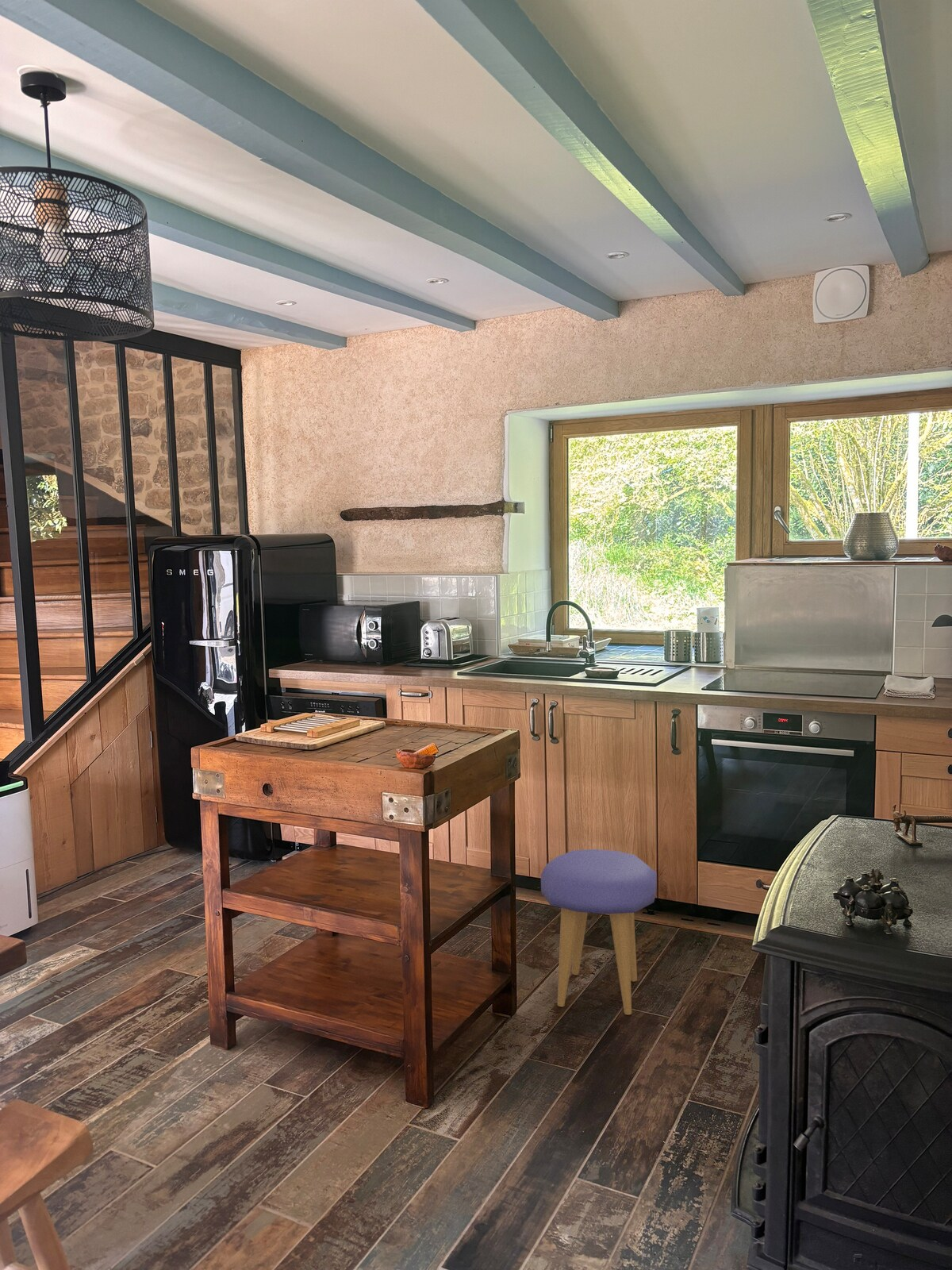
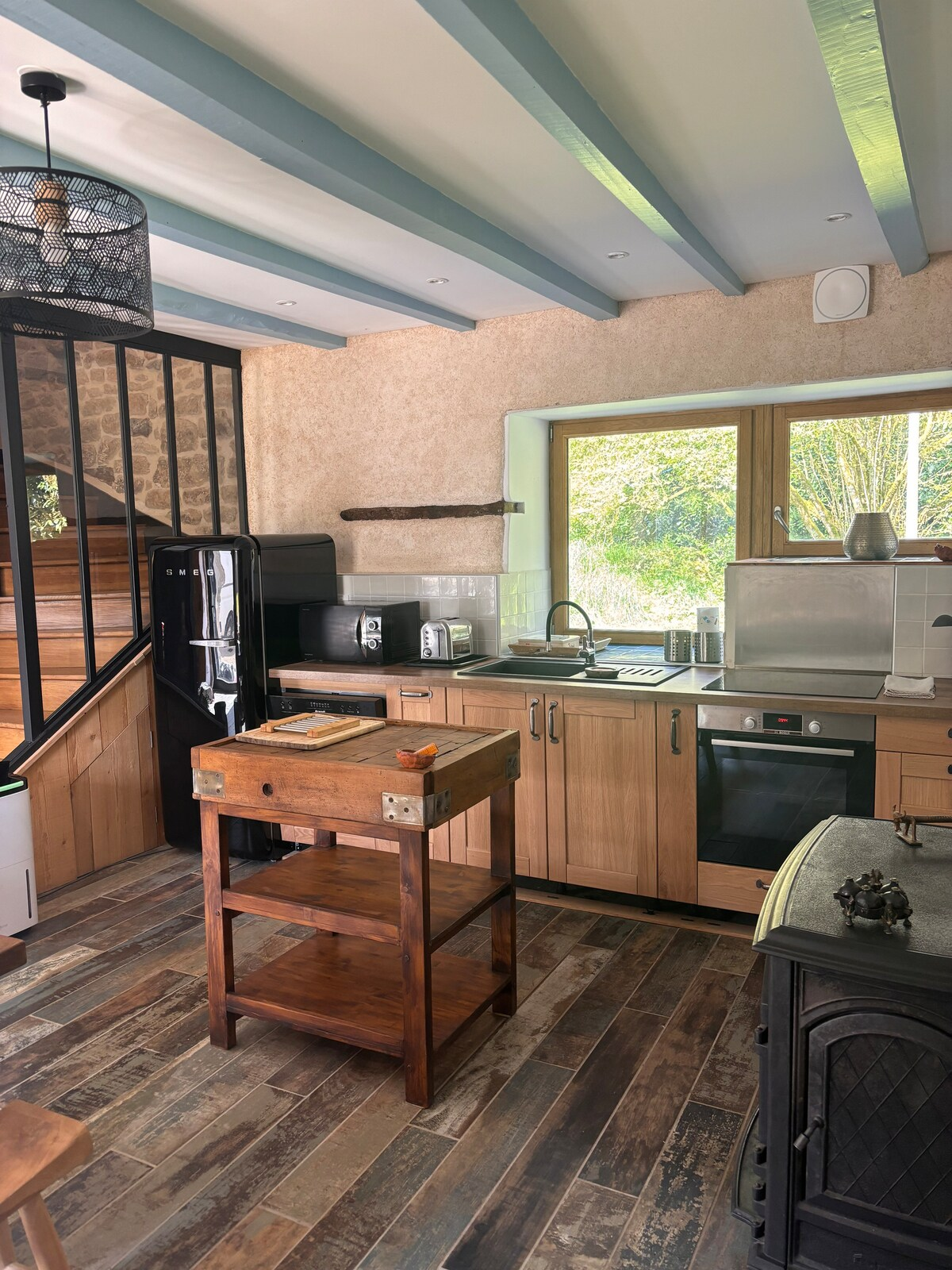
- stool [540,849,657,1016]
